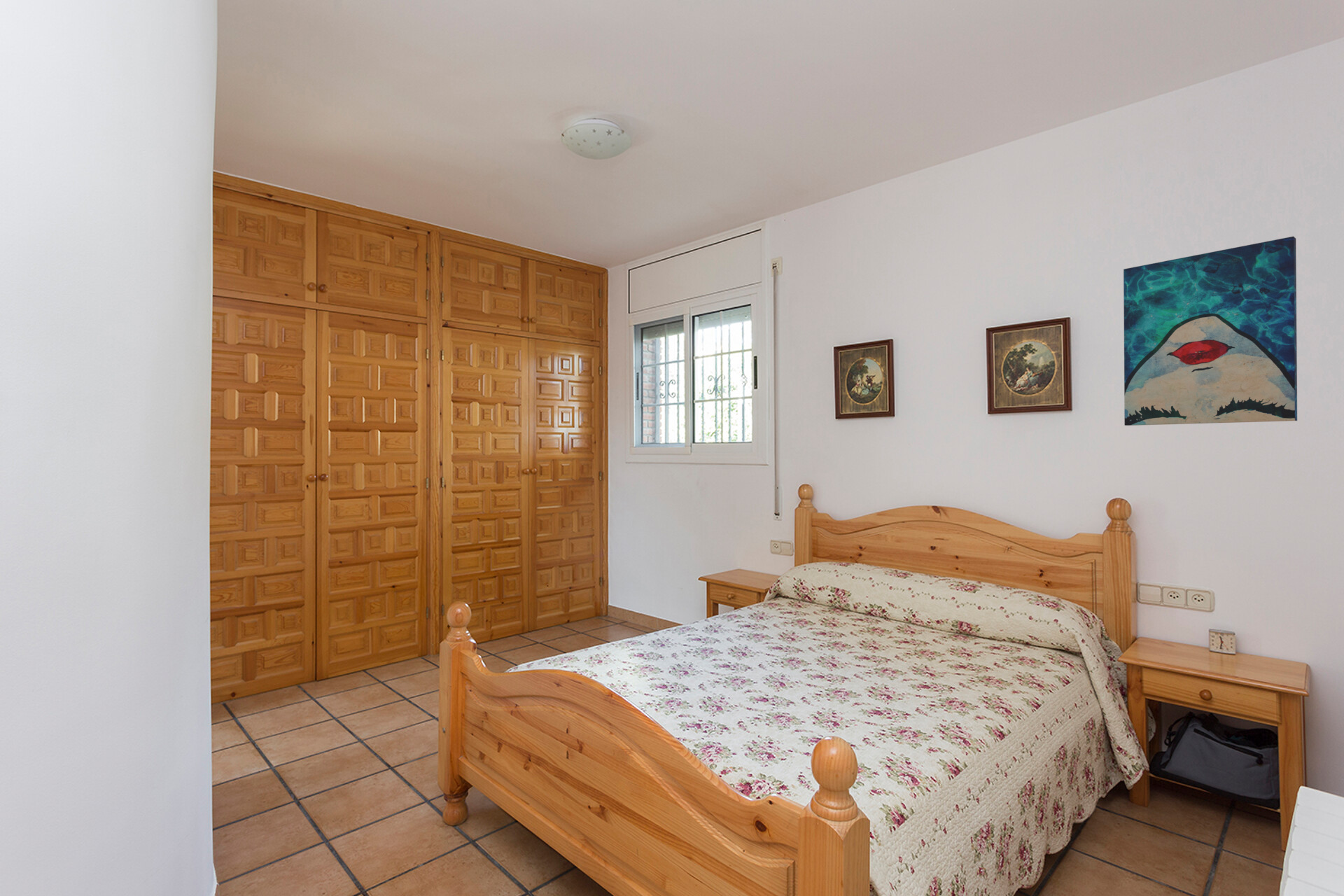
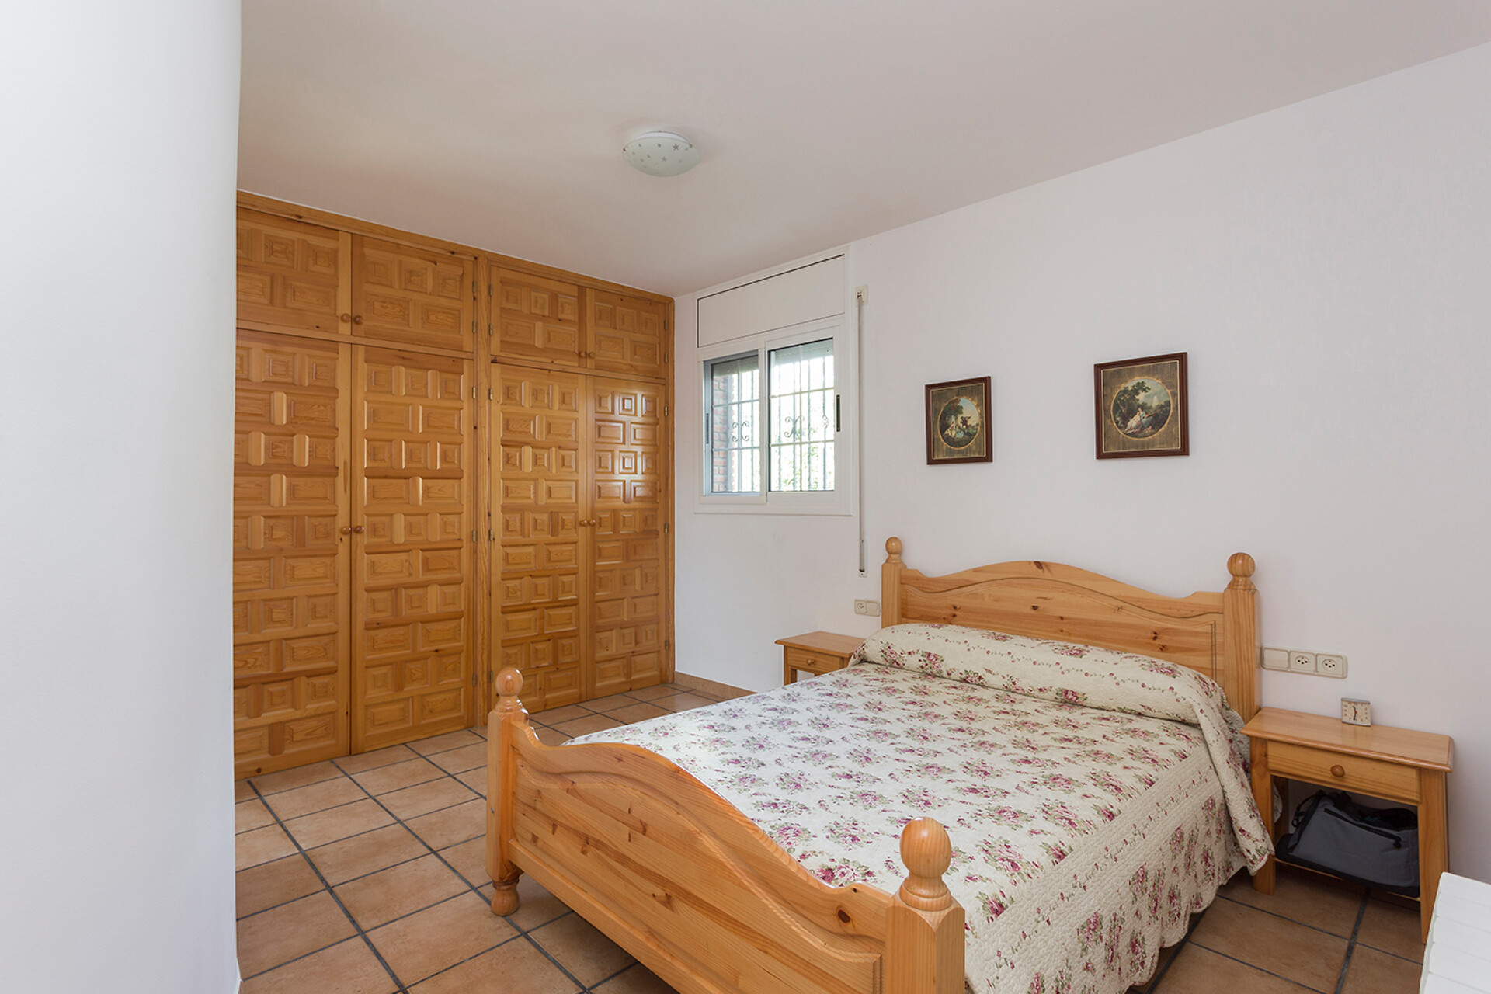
- wall art [1123,236,1298,426]
